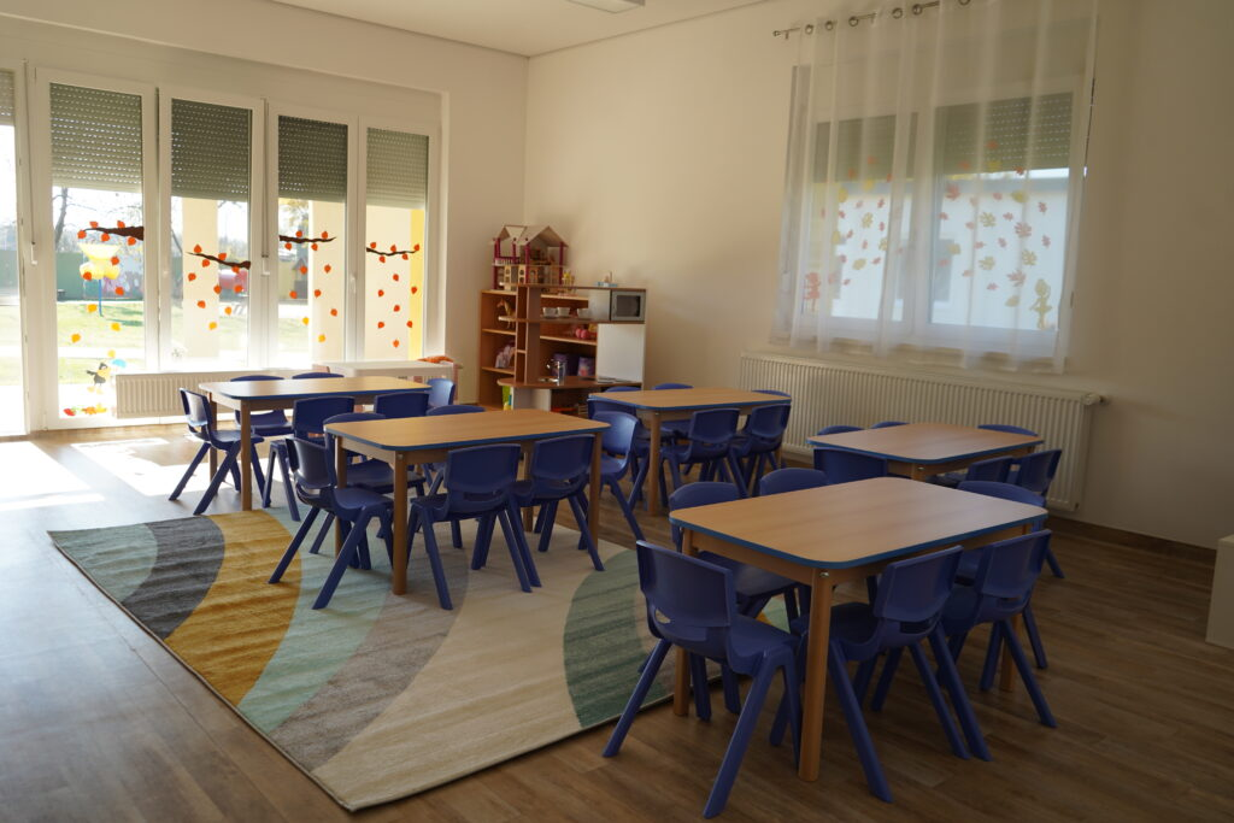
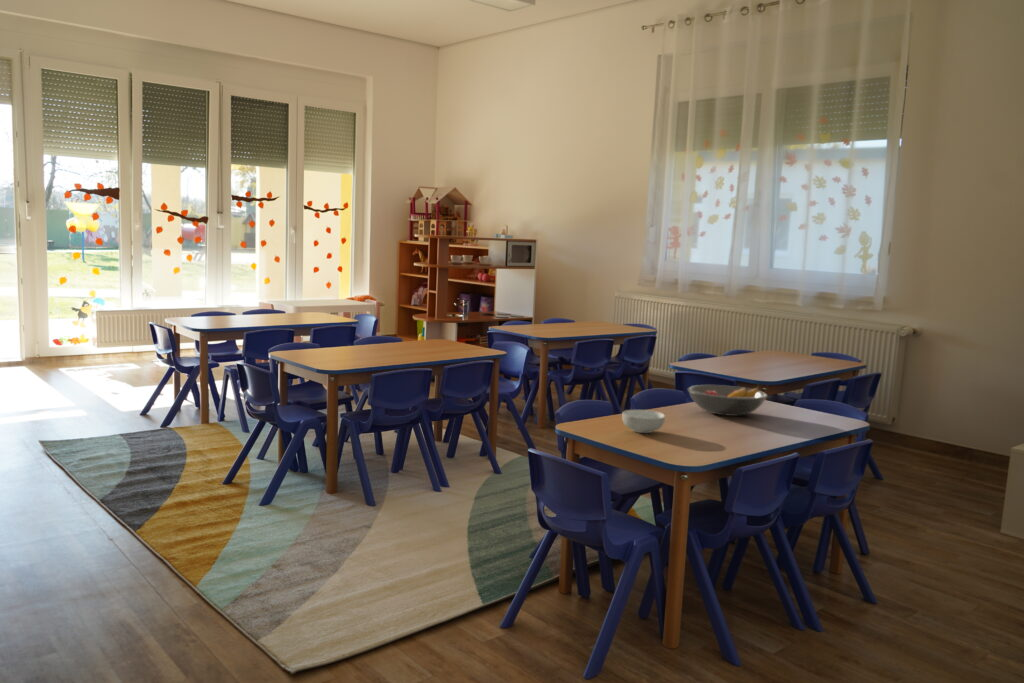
+ cereal bowl [621,409,666,434]
+ fruit bowl [687,384,768,417]
